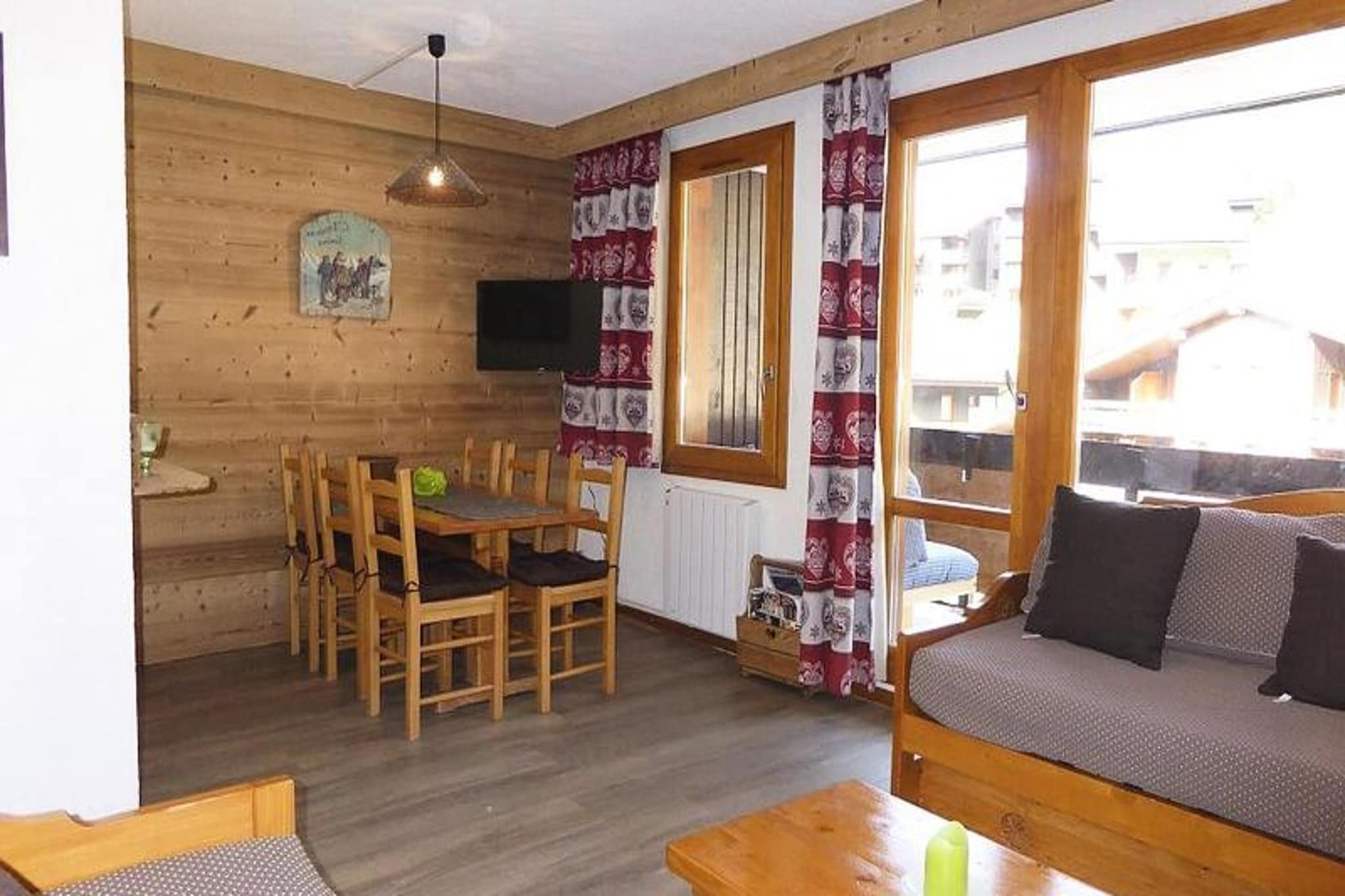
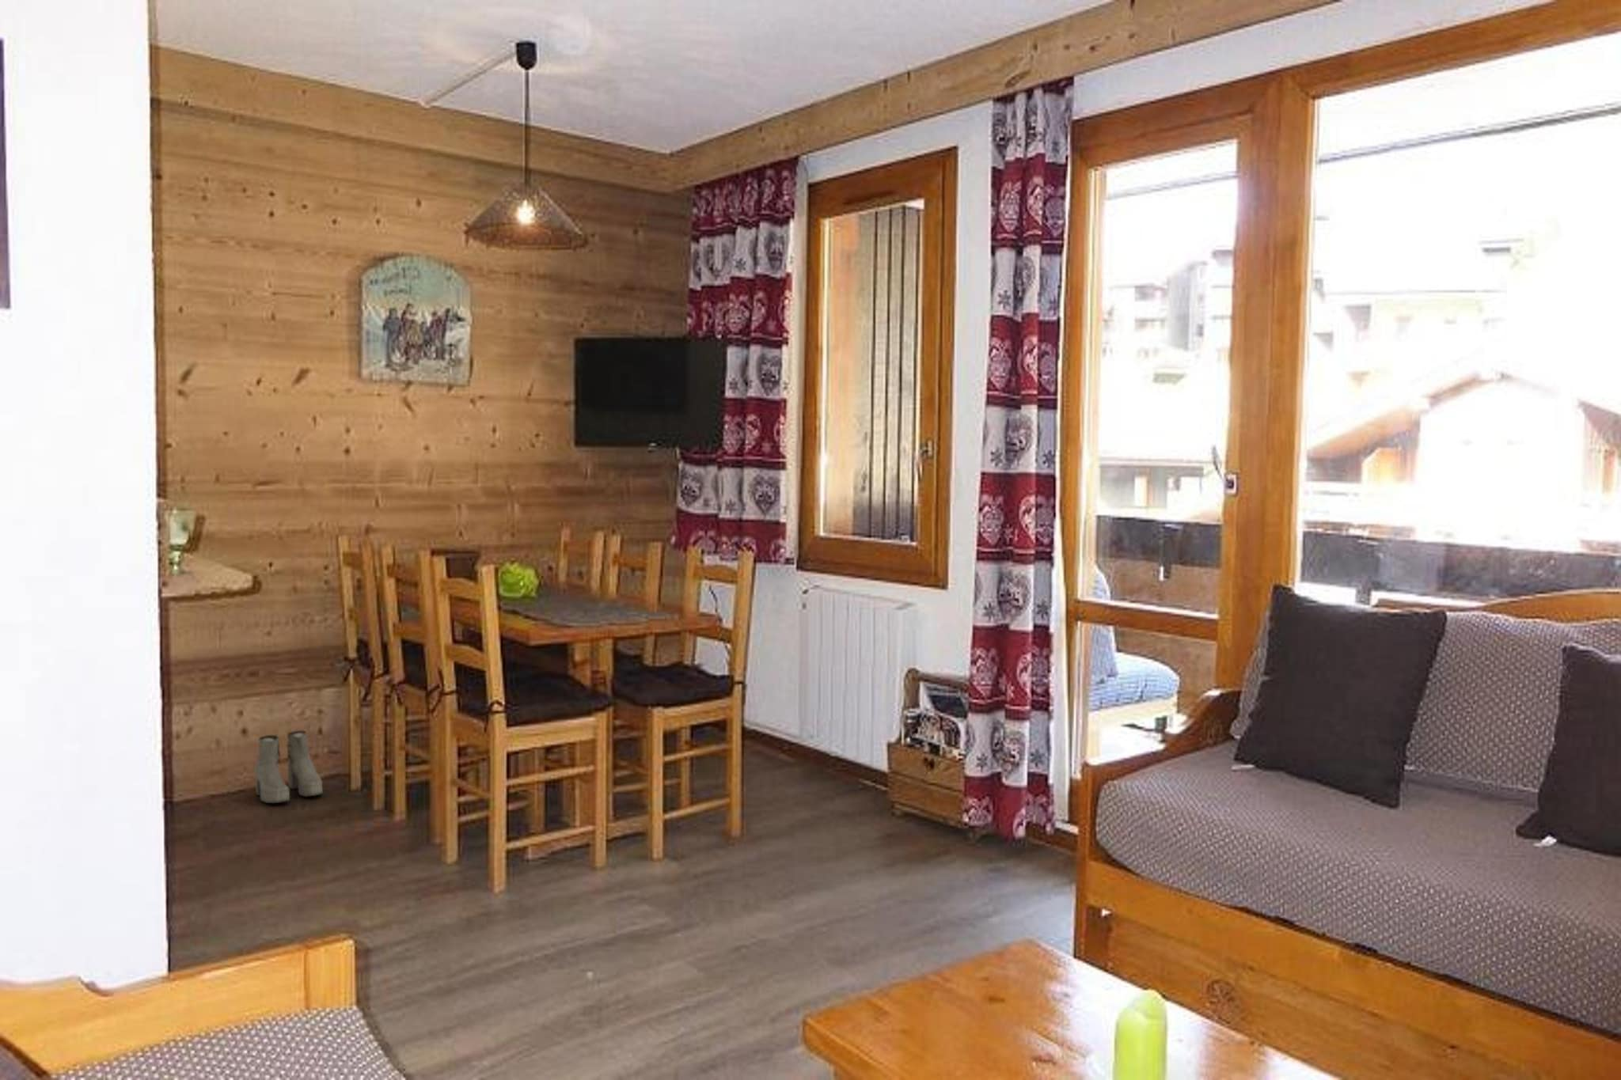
+ boots [253,729,324,804]
